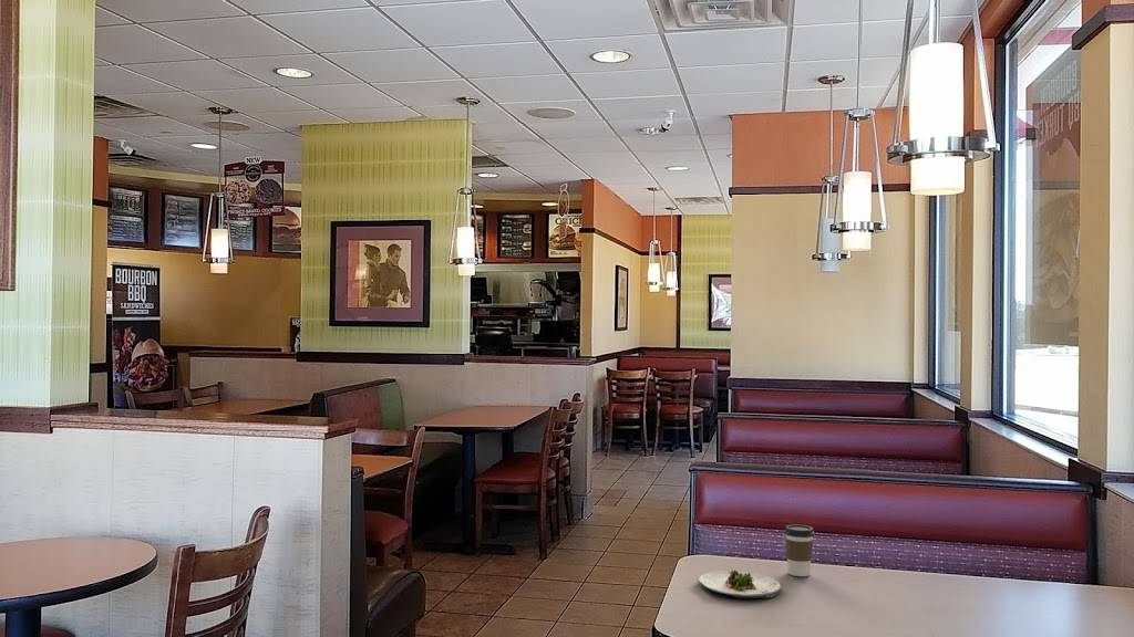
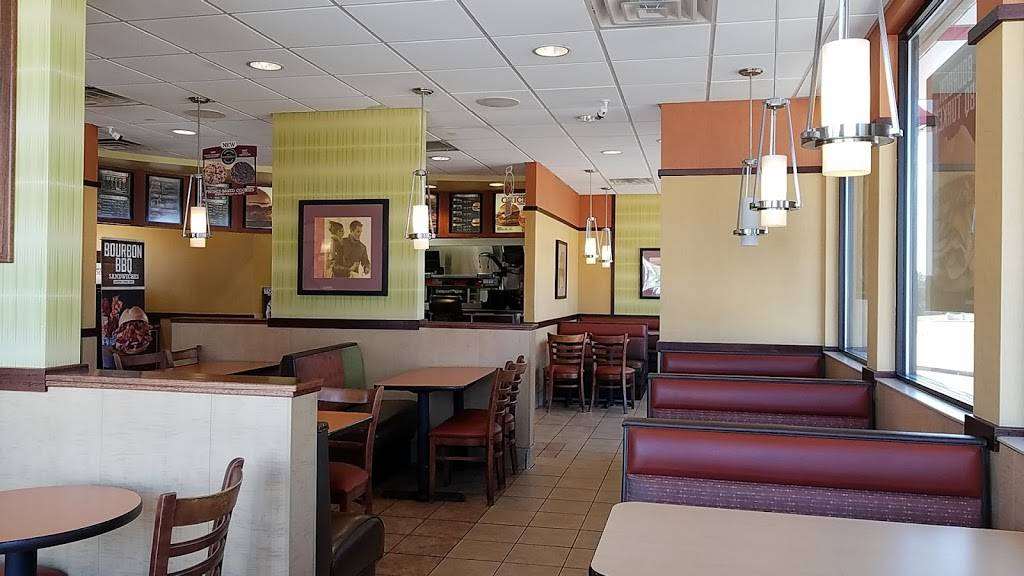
- coffee cup [784,523,815,577]
- salad plate [697,570,782,599]
